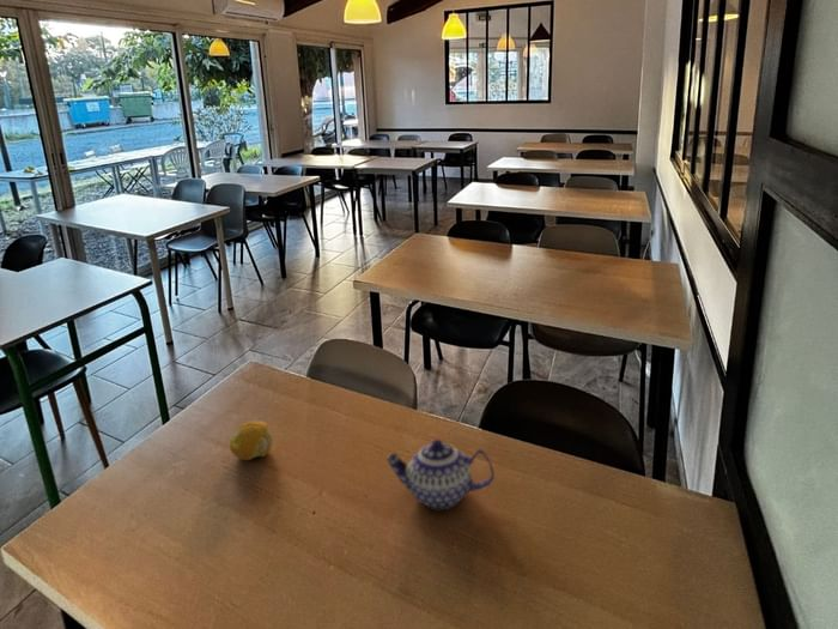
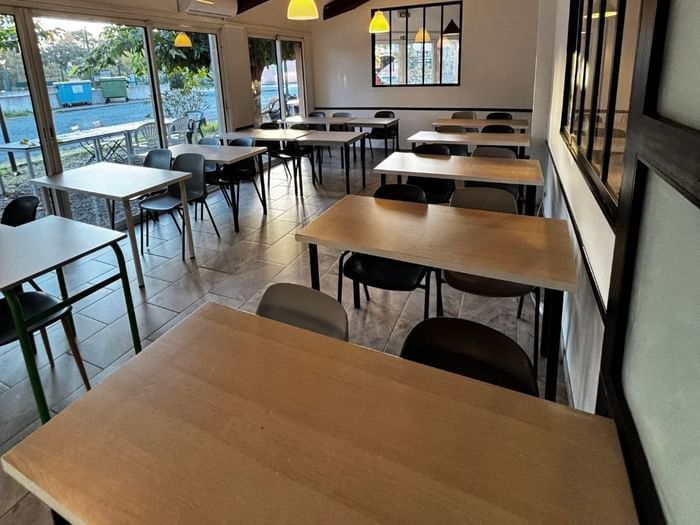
- fruit [229,419,274,461]
- teapot [385,439,496,510]
